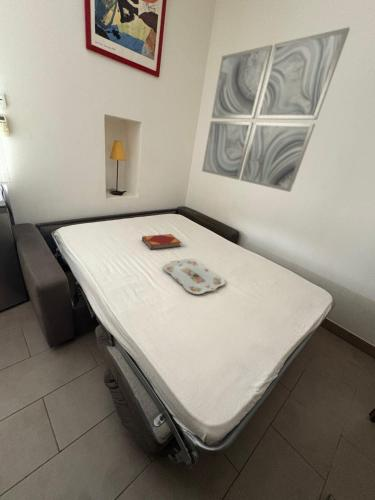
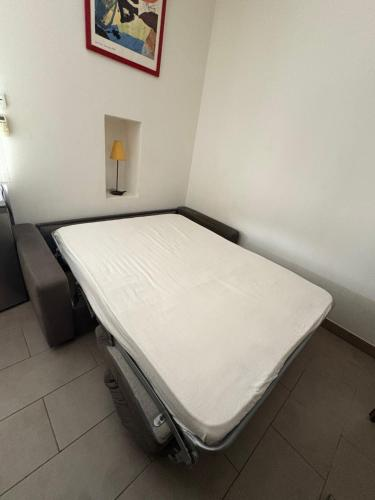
- wall art [201,26,351,193]
- hardback book [141,233,182,251]
- serving tray [162,258,226,295]
